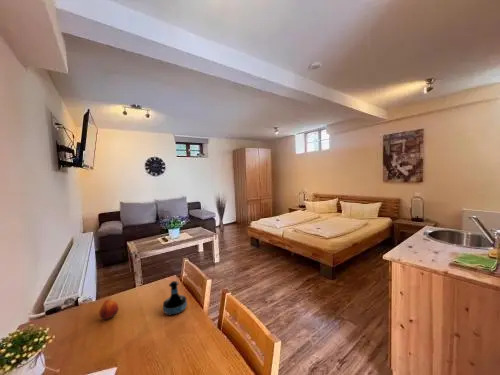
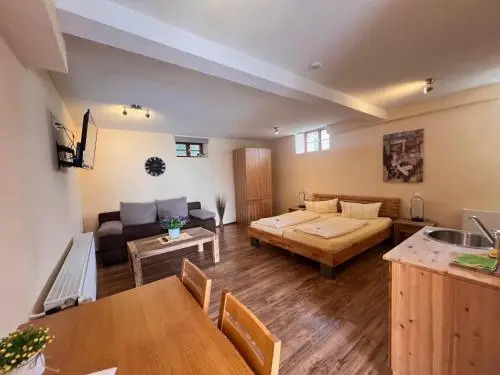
- fruit [98,299,120,321]
- tequila bottle [162,280,188,317]
